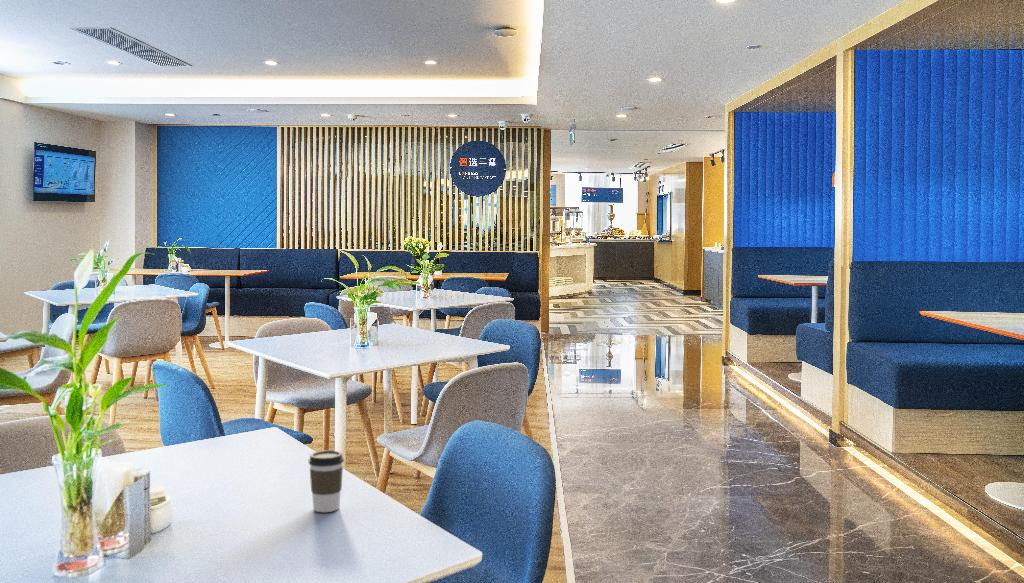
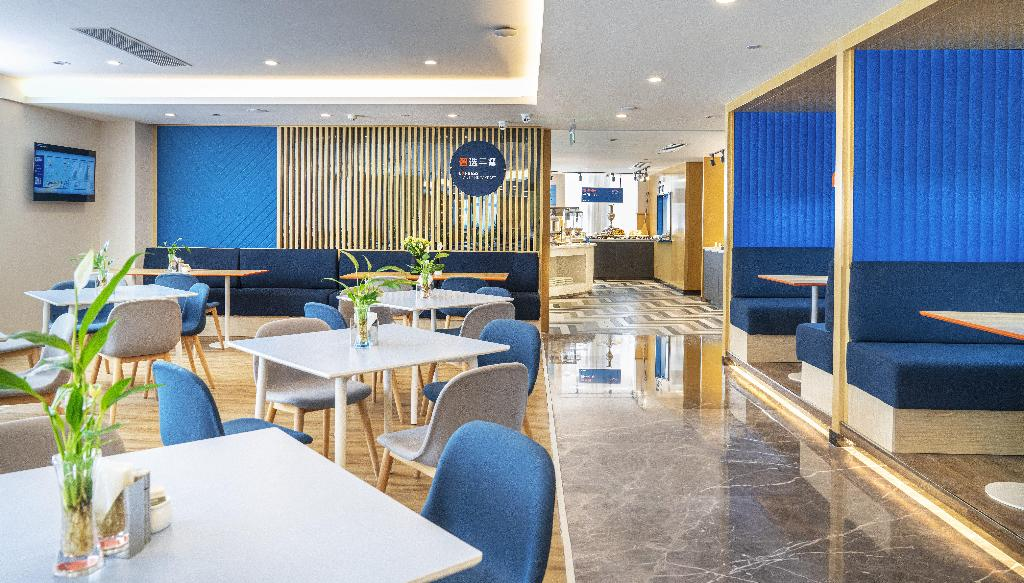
- coffee cup [308,449,345,513]
